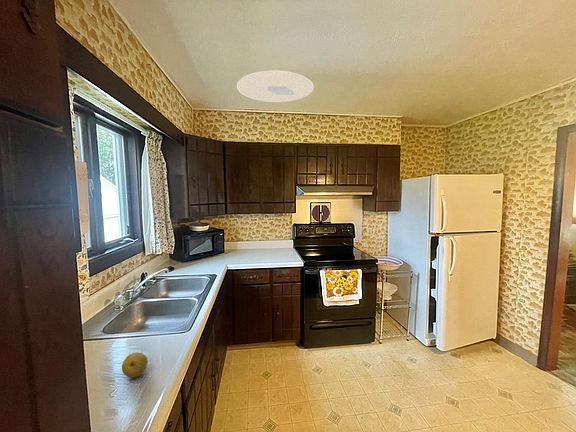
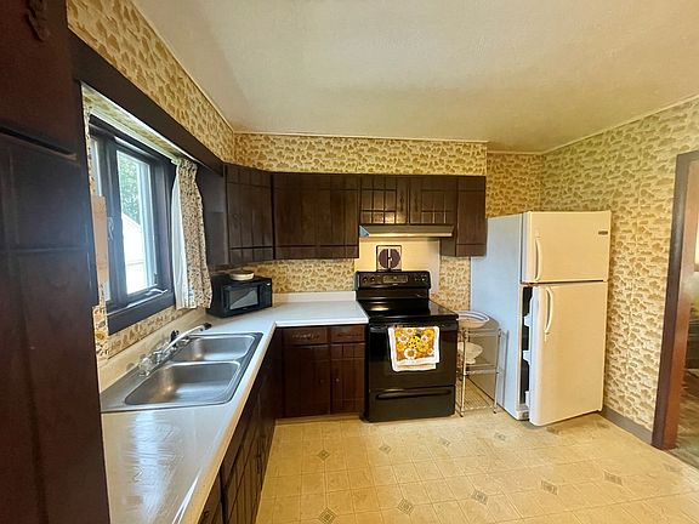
- fruit [121,351,149,379]
- ceiling light [236,70,315,103]
